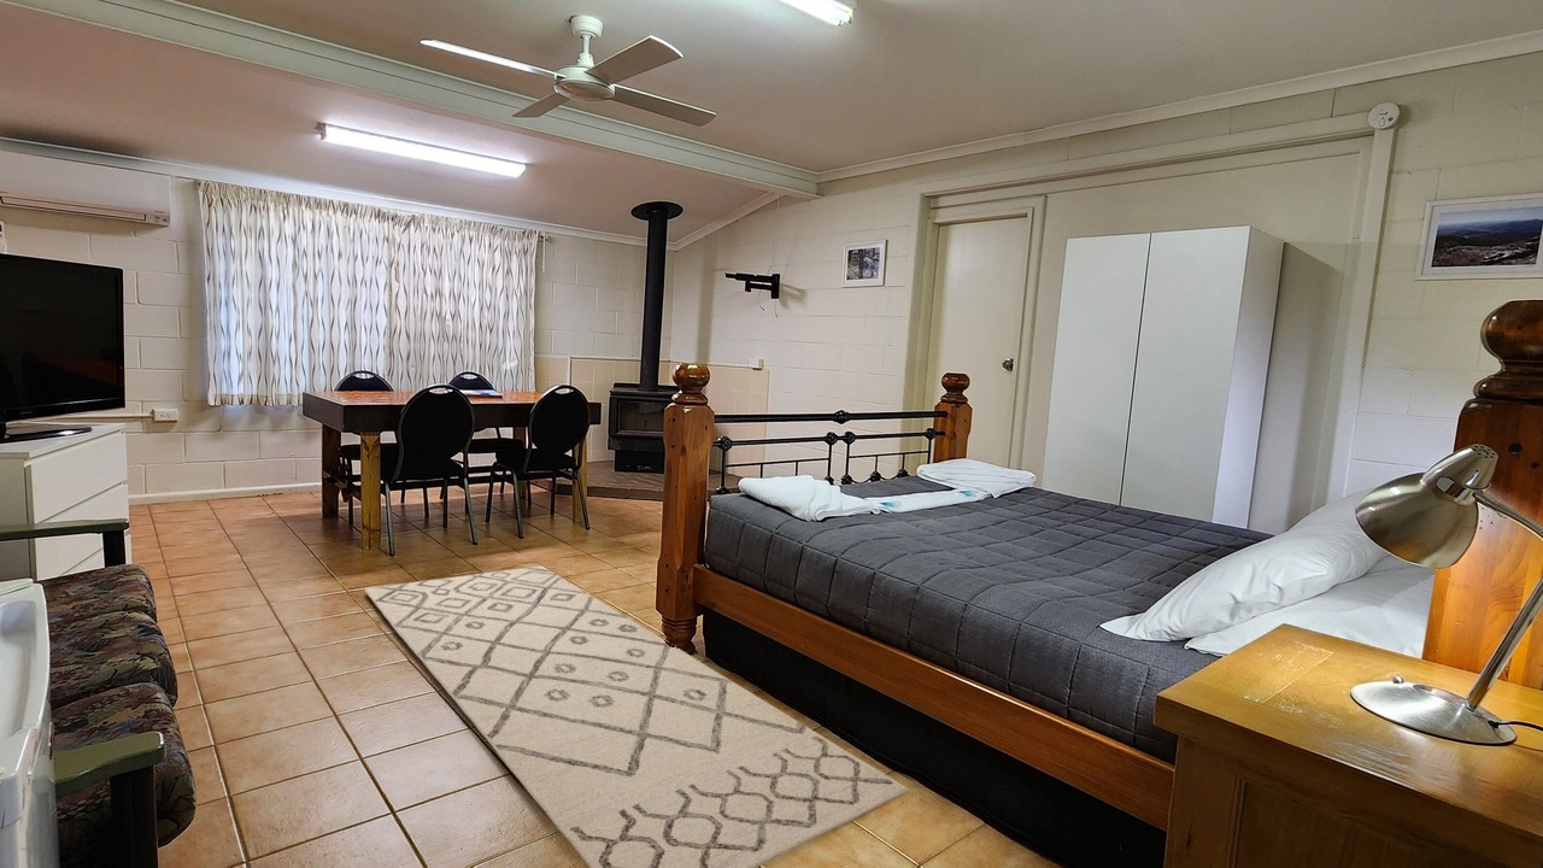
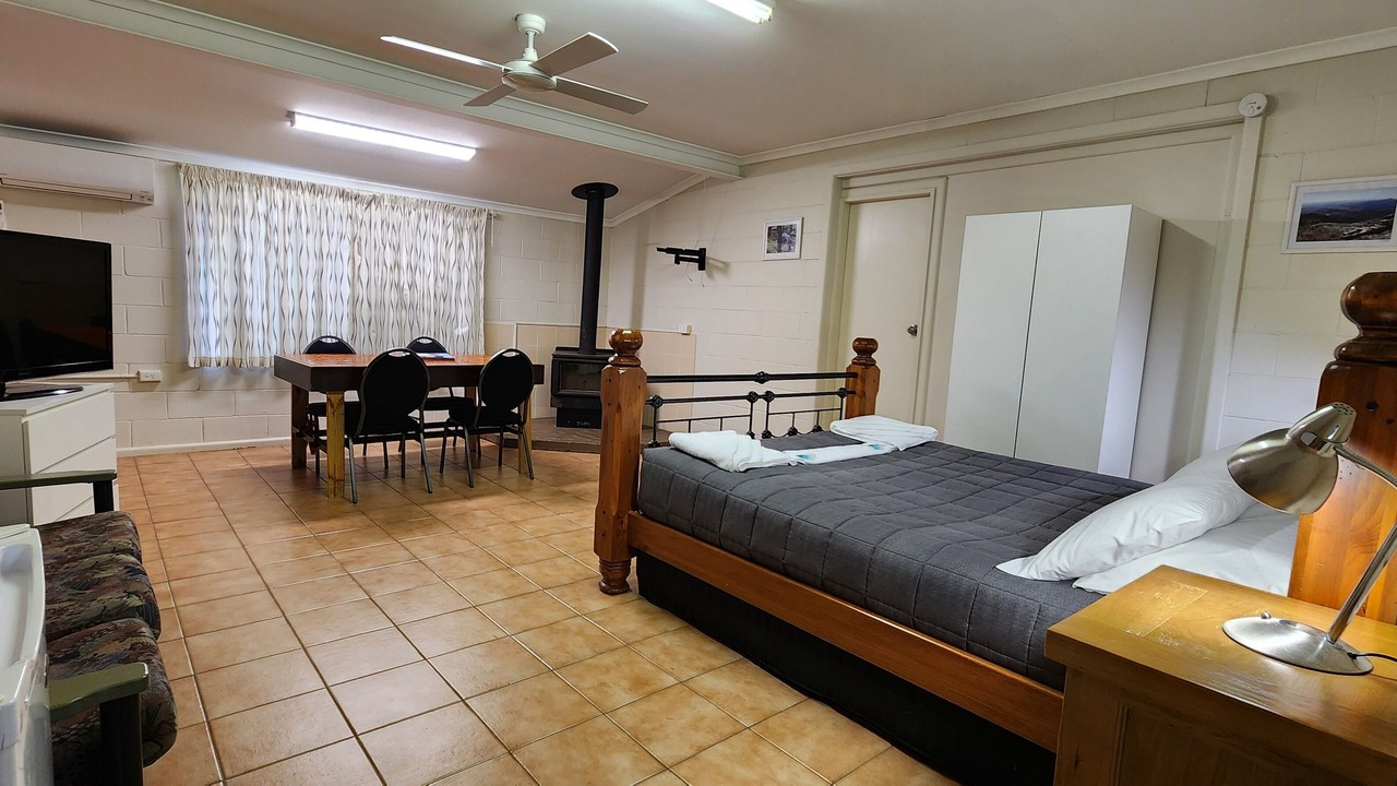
- rug [364,564,909,868]
